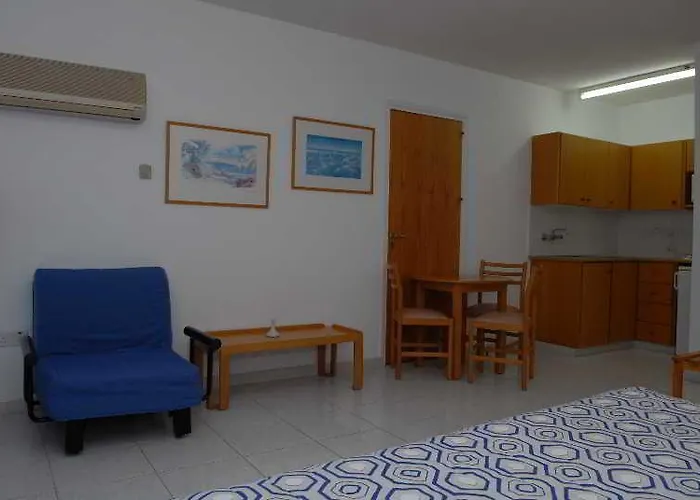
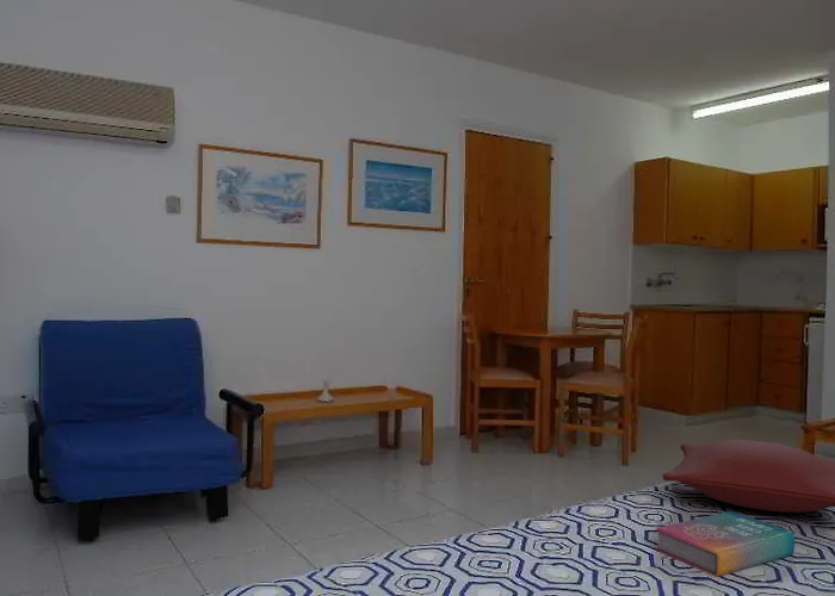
+ pillow [661,439,835,514]
+ book [655,510,796,578]
